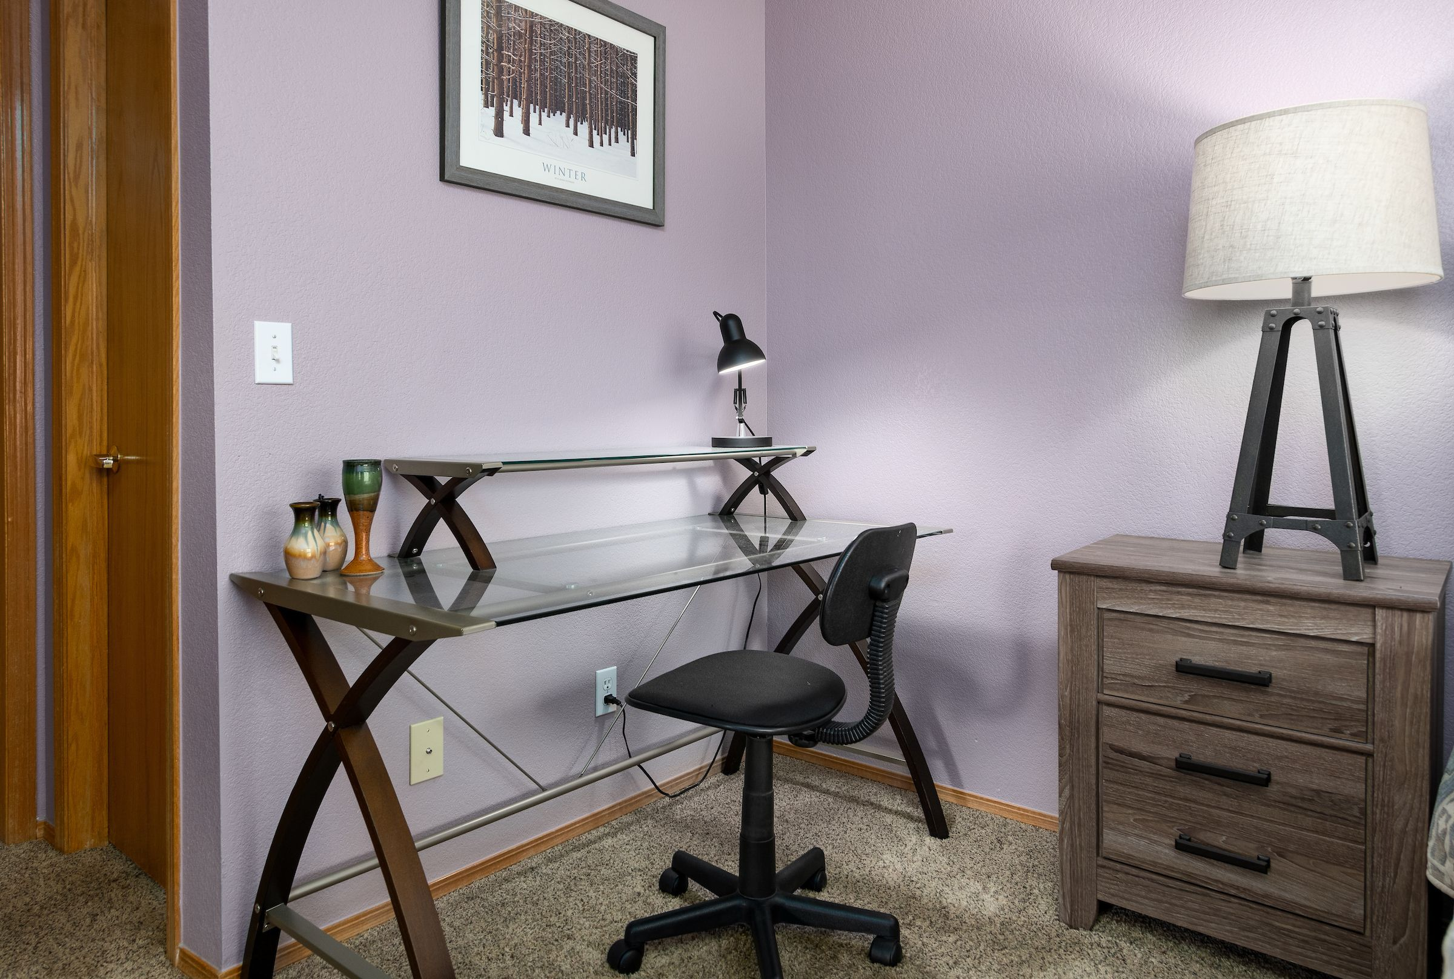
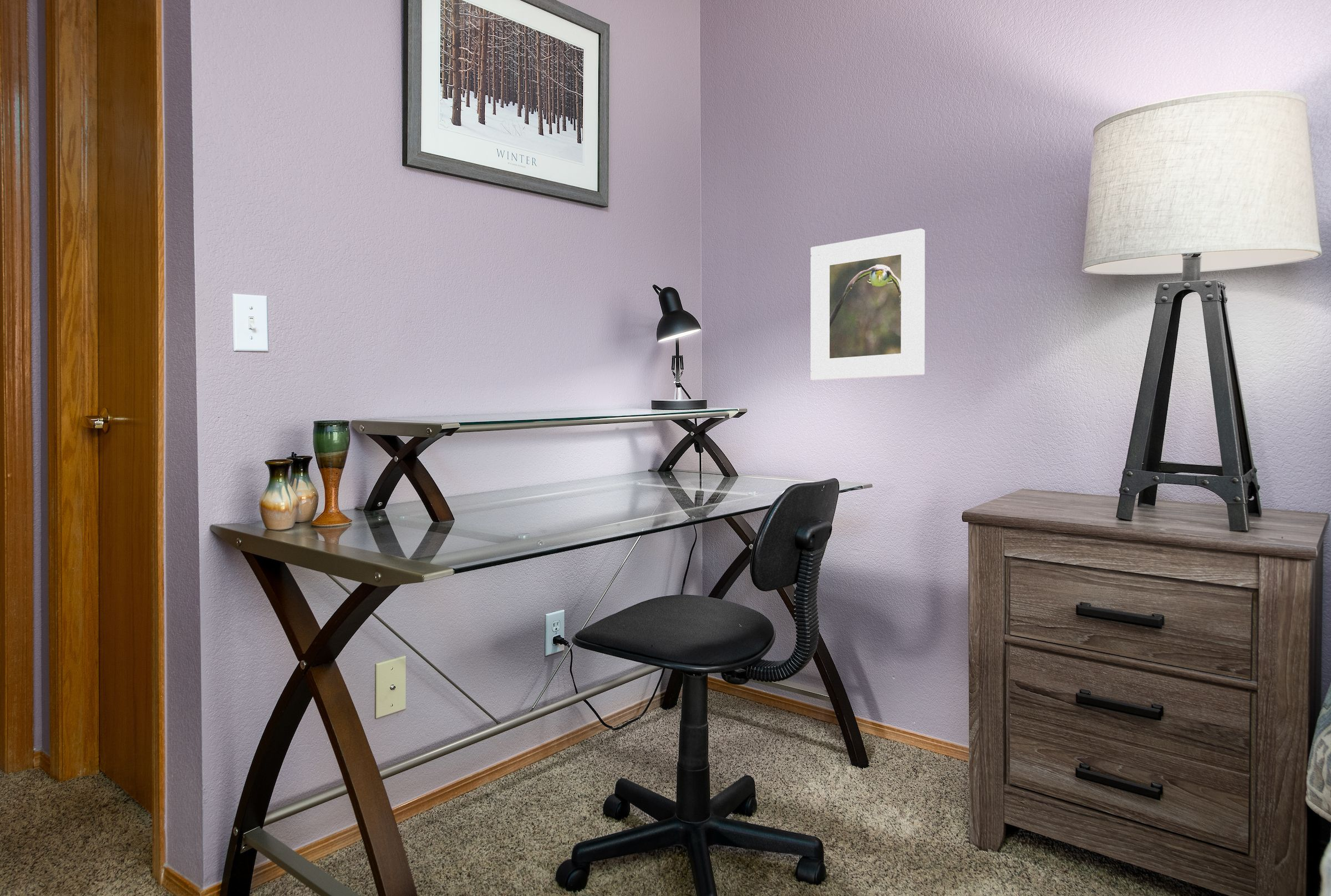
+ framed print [810,228,926,381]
